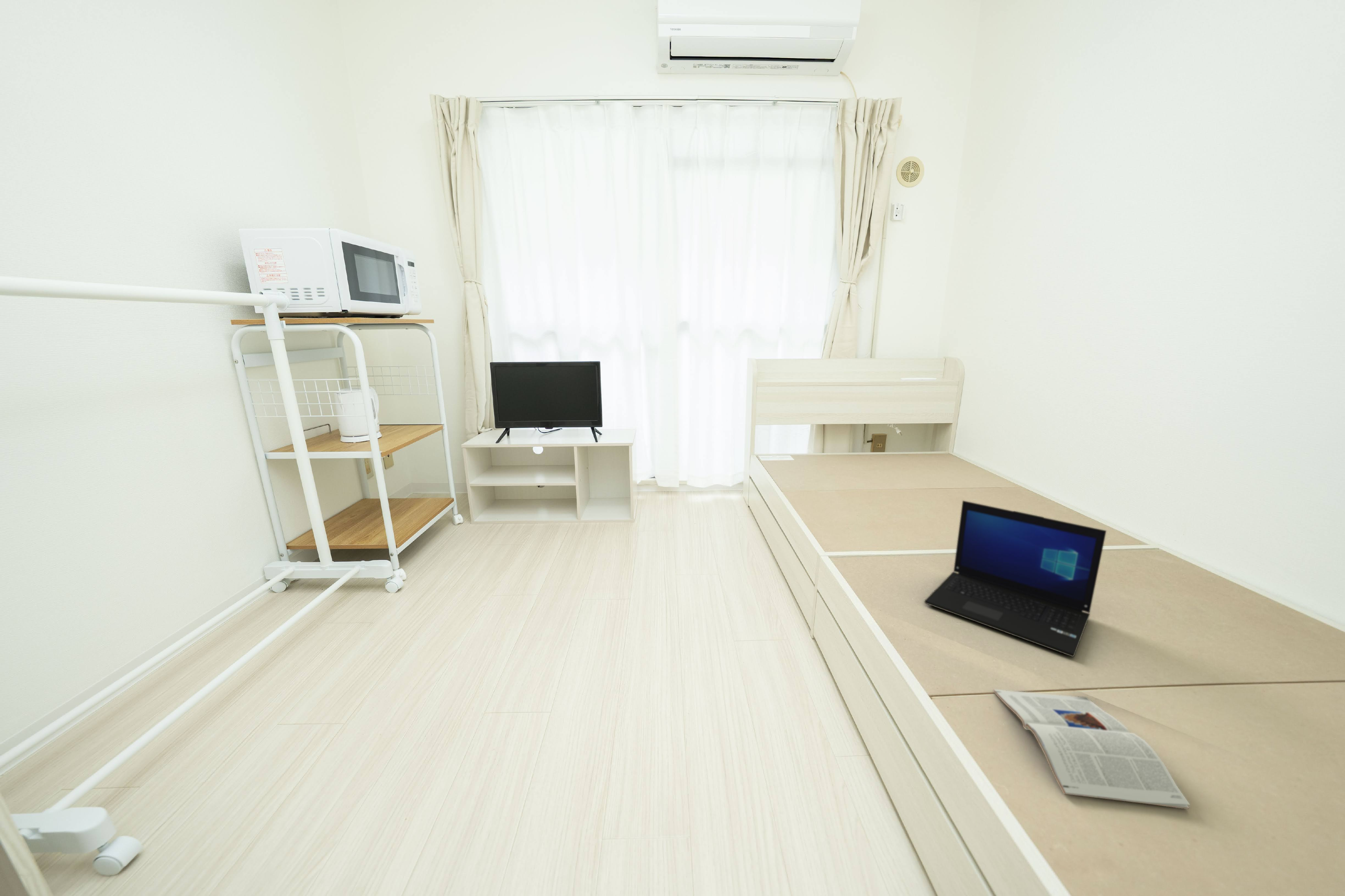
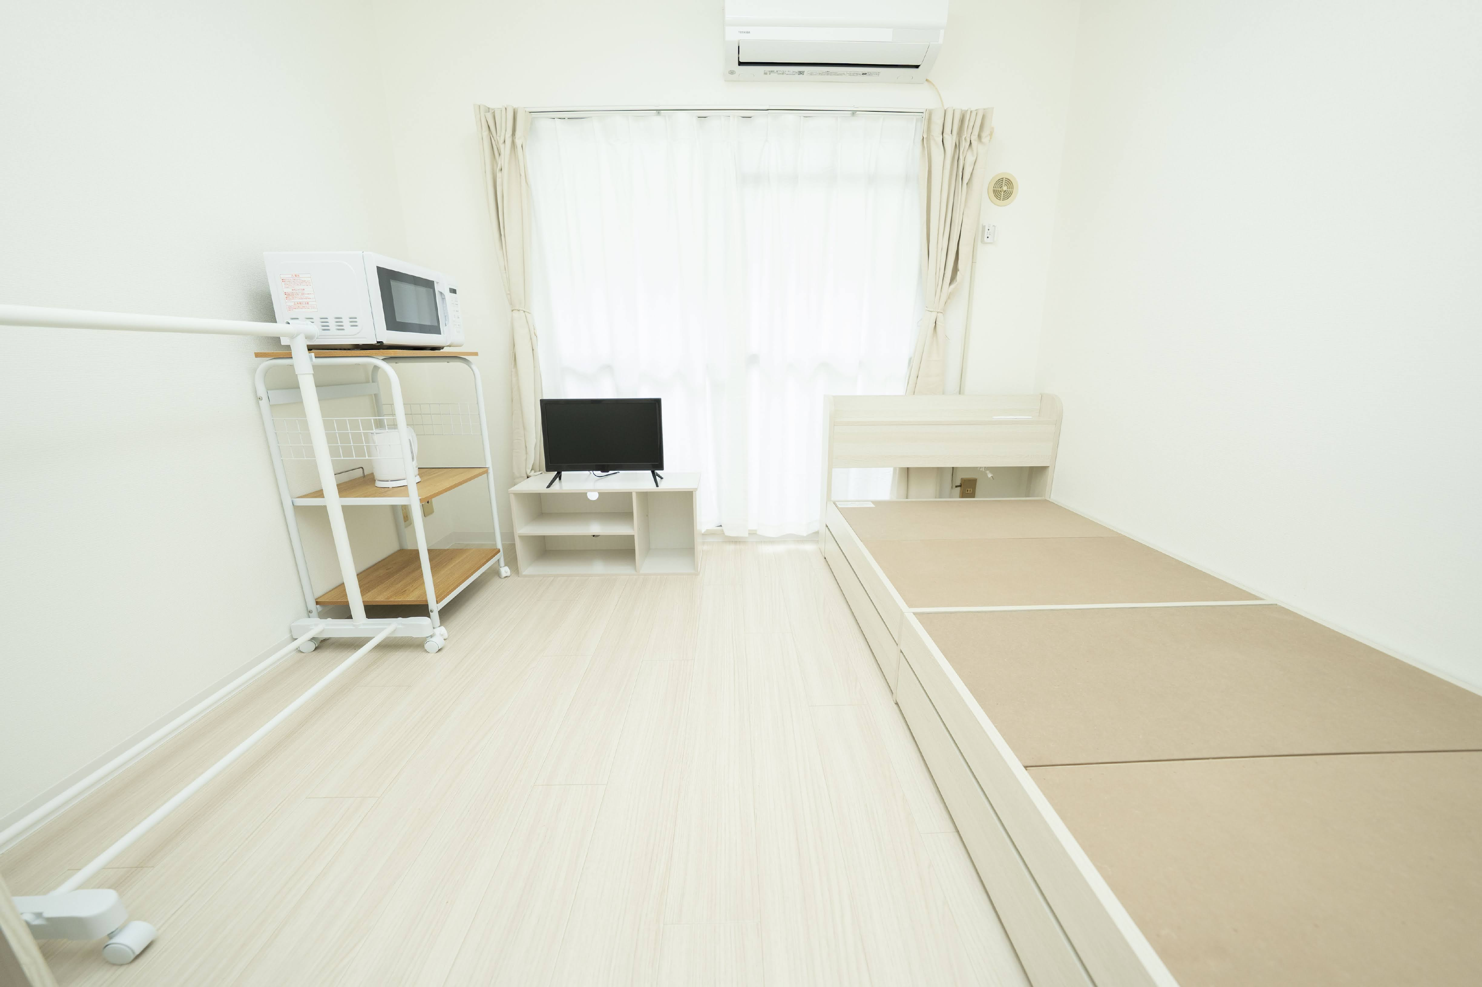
- laptop [924,500,1107,657]
- magazine [993,689,1190,810]
